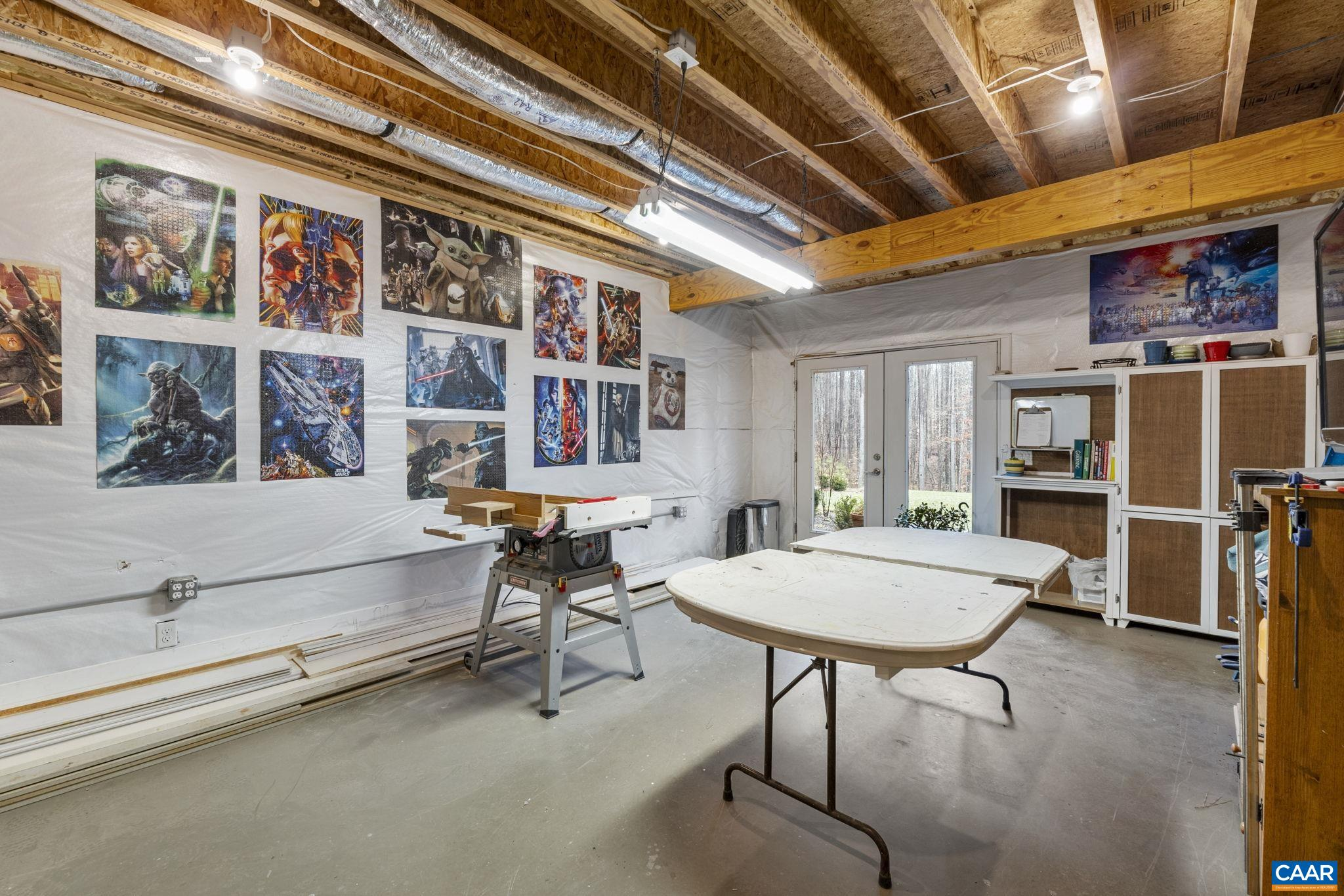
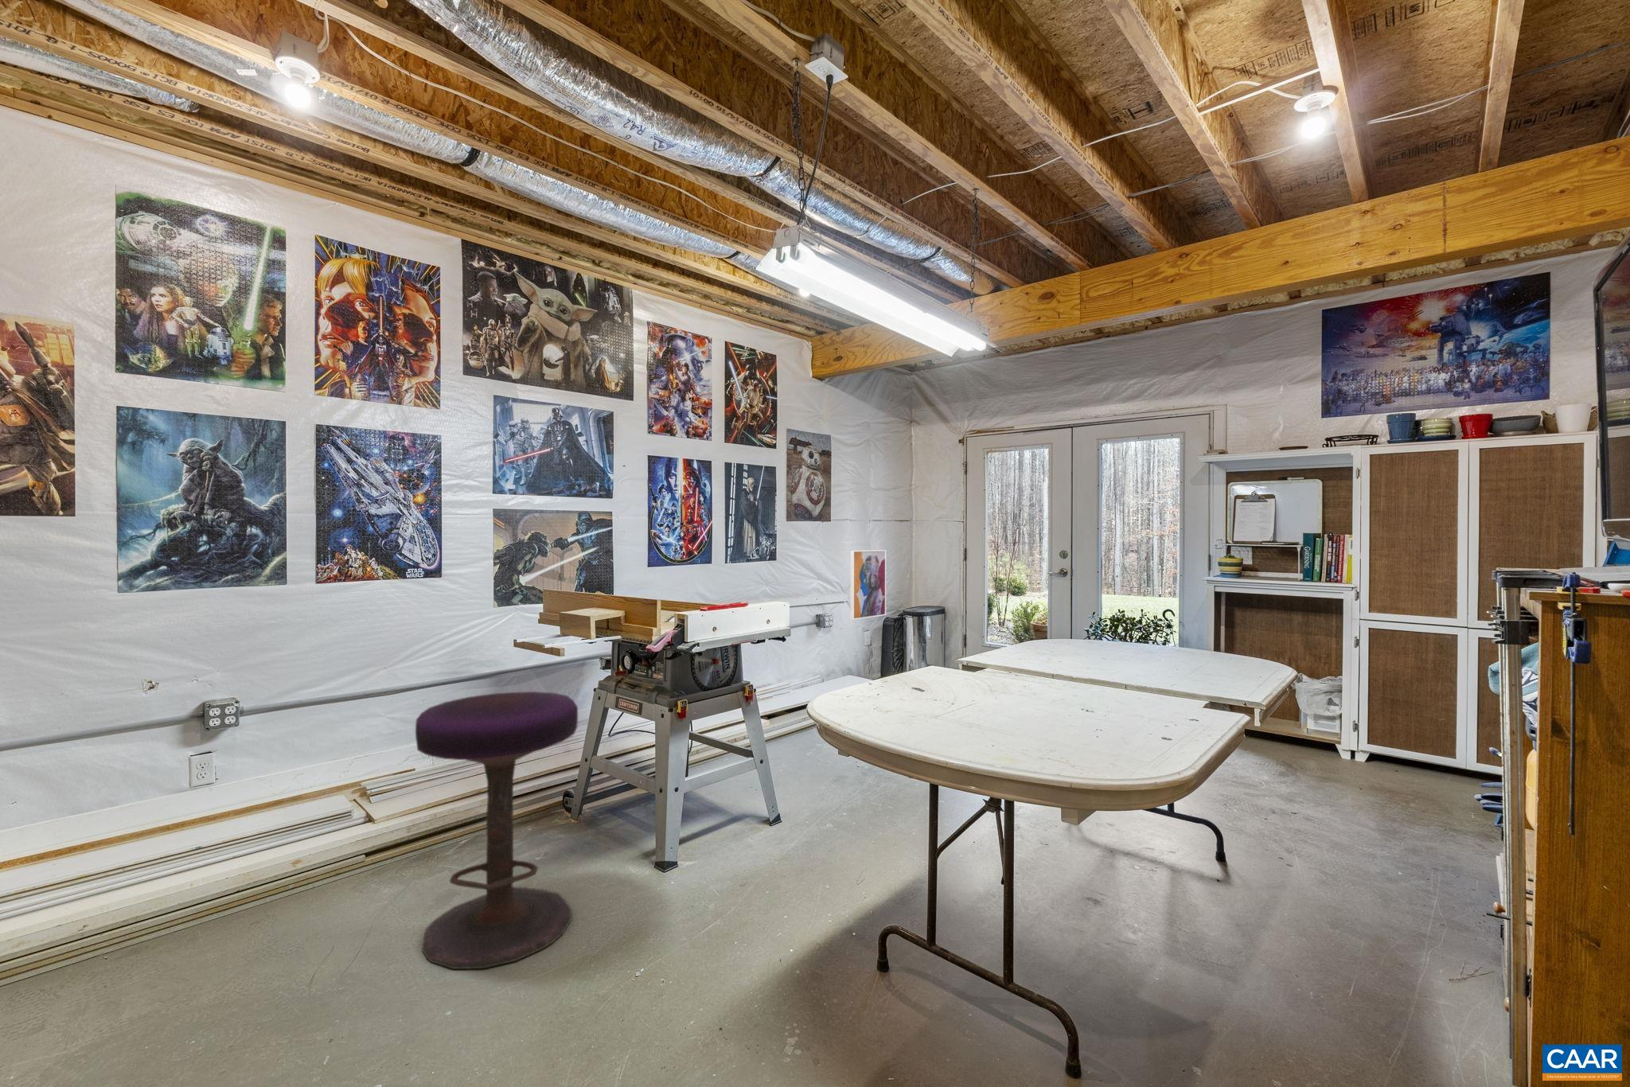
+ wall art [850,550,887,621]
+ stool [415,690,579,971]
